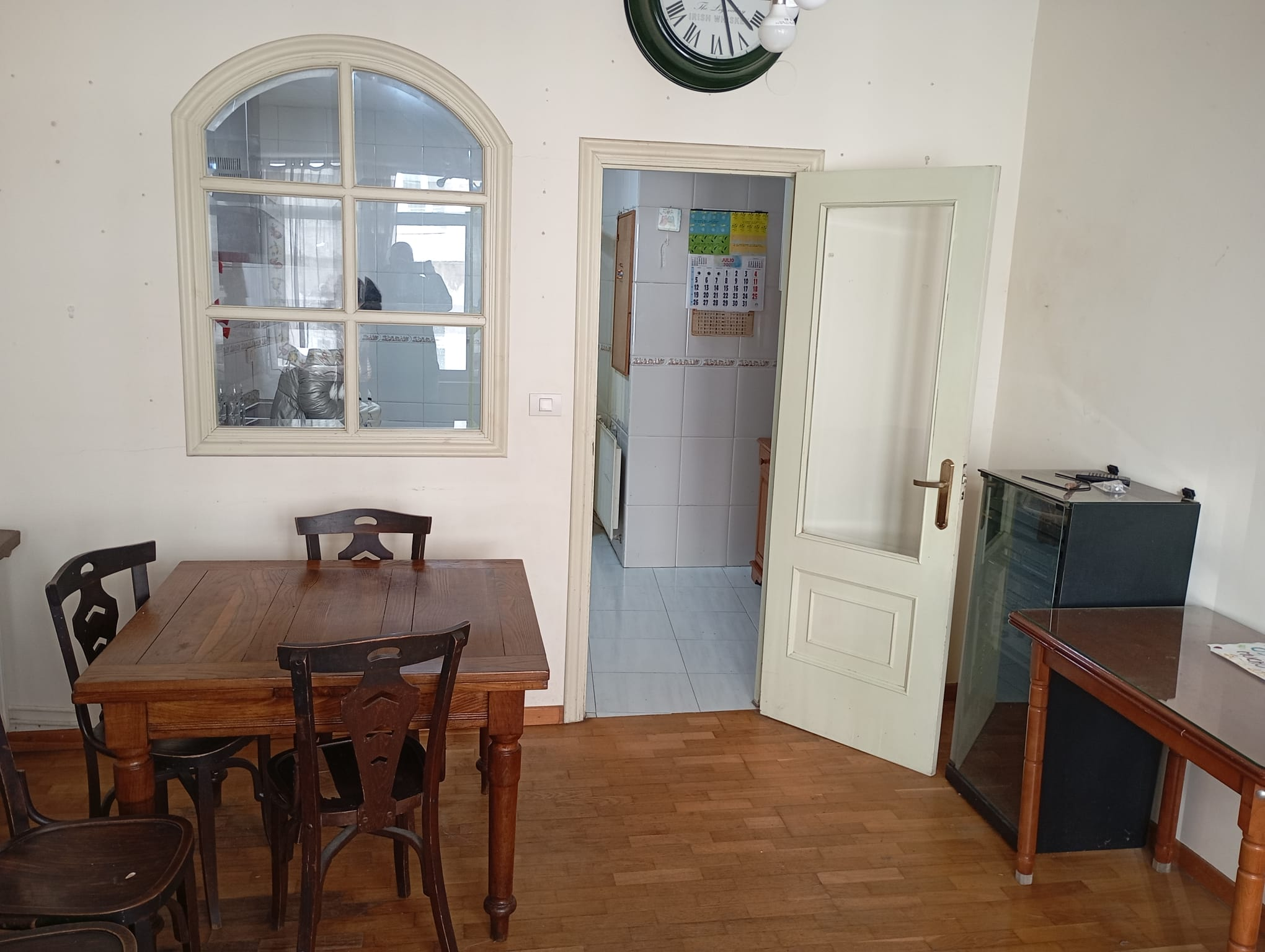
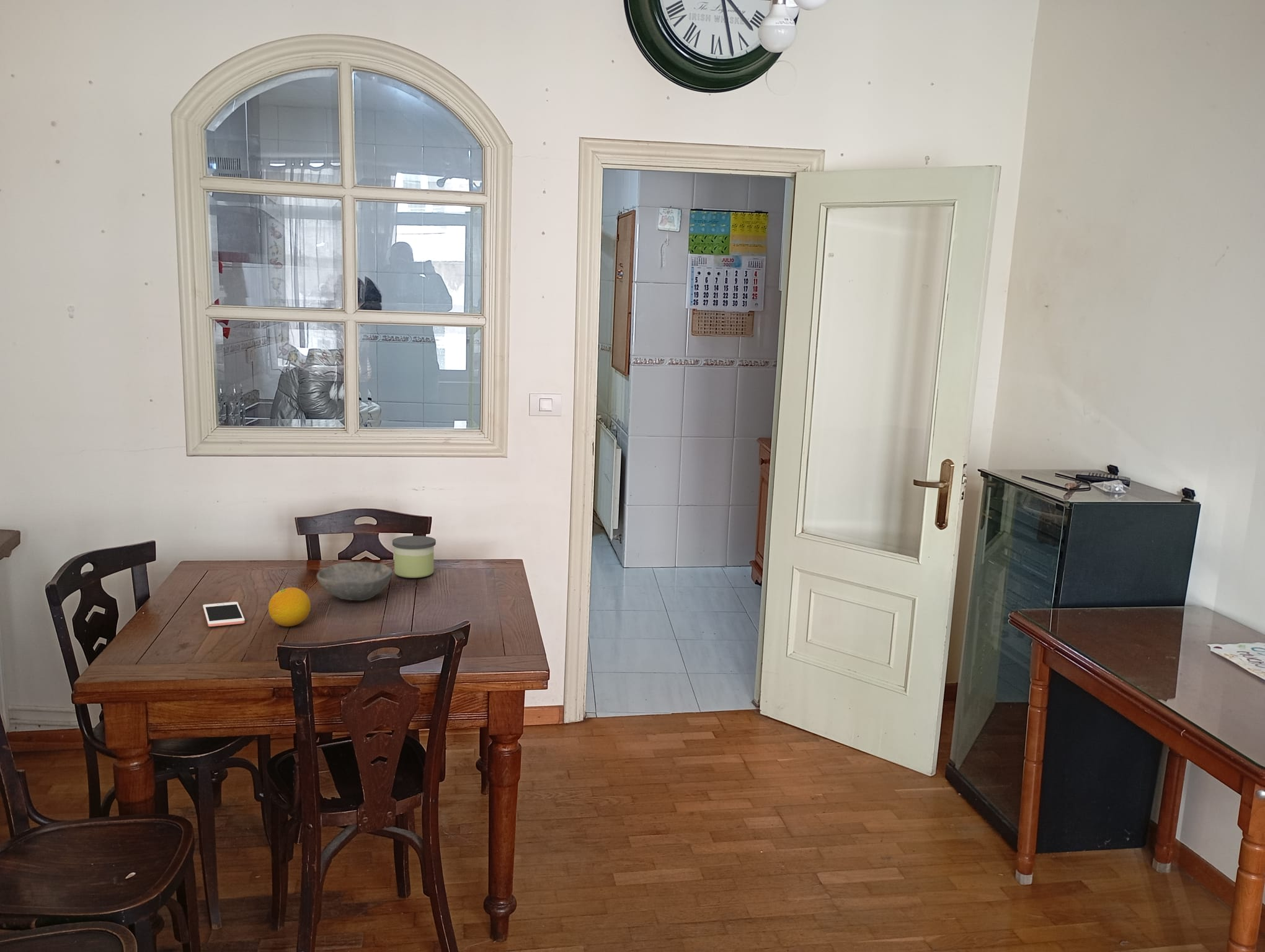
+ candle [392,536,437,579]
+ cell phone [202,601,246,627]
+ bowl [316,561,393,601]
+ fruit [268,587,311,627]
